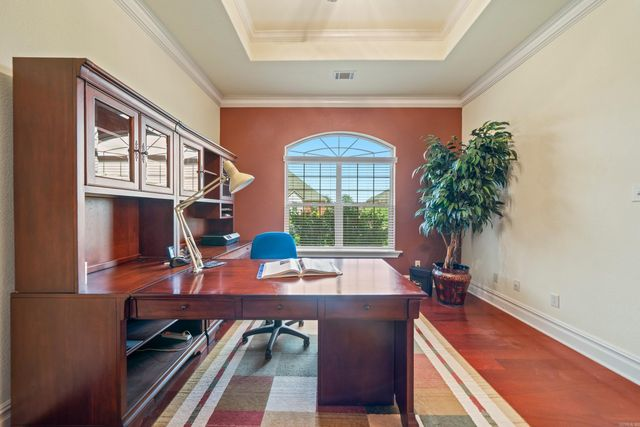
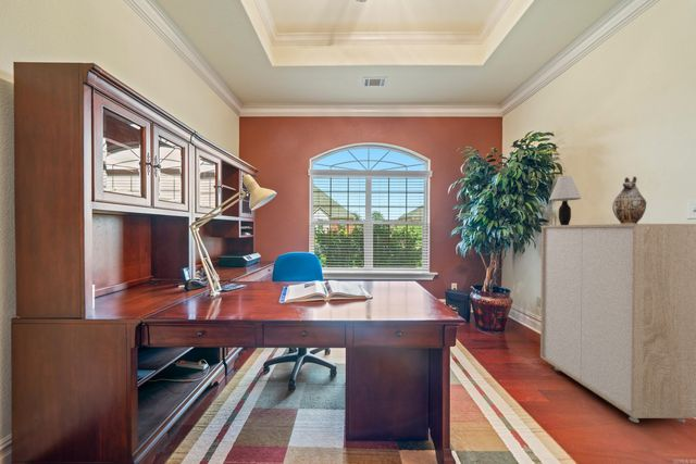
+ decorative vase [611,175,647,224]
+ table lamp [548,175,582,225]
+ storage cabinet [539,223,696,424]
